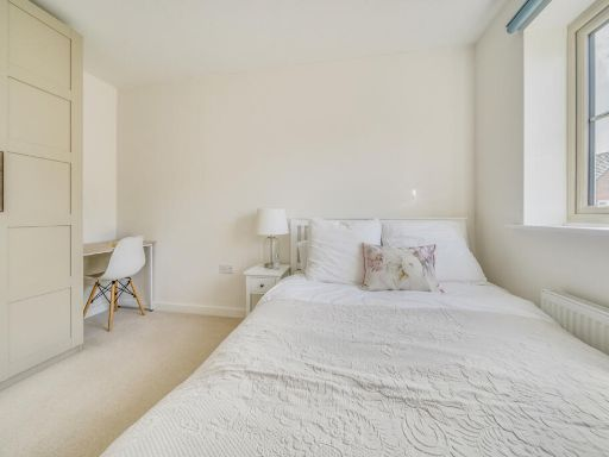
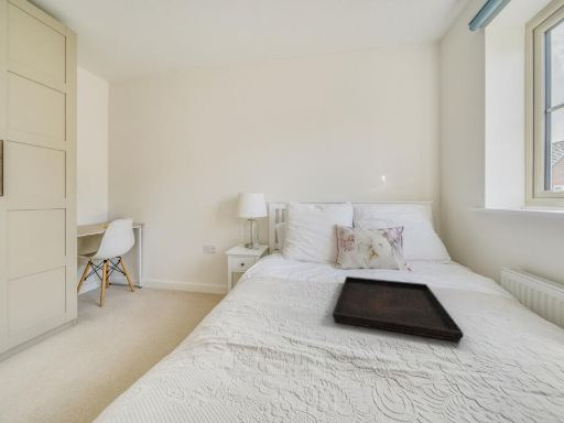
+ serving tray [332,275,464,343]
